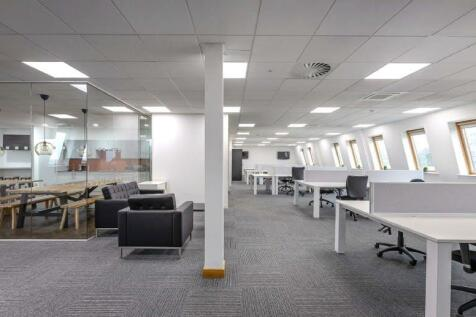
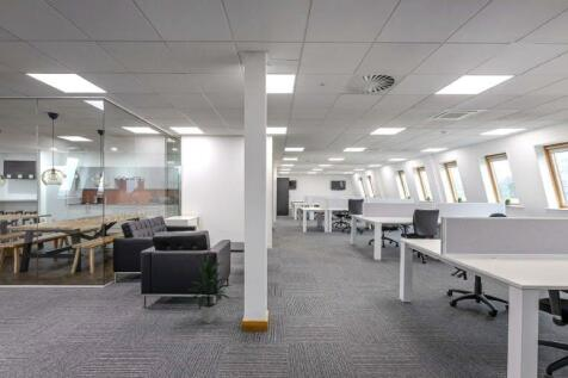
+ indoor plant [189,260,233,324]
